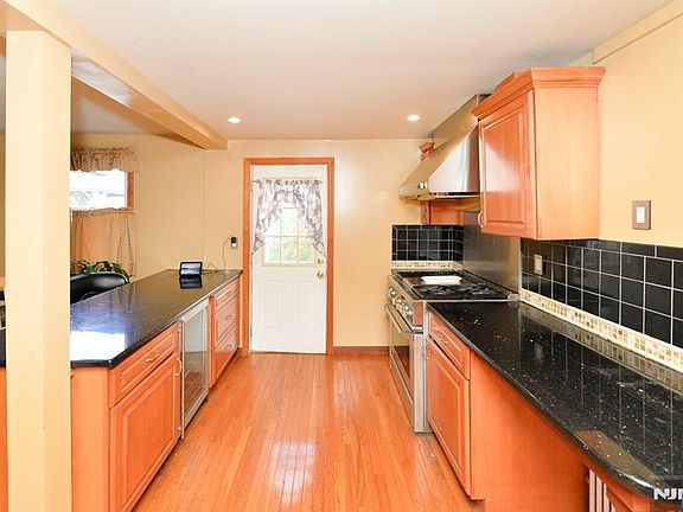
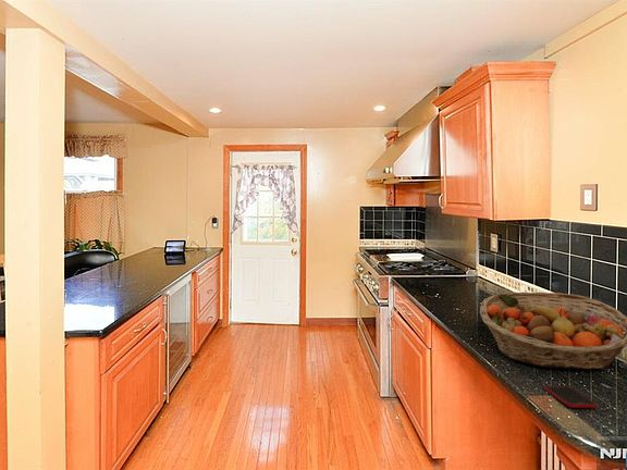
+ cell phone [543,385,598,409]
+ fruit basket [479,292,627,370]
